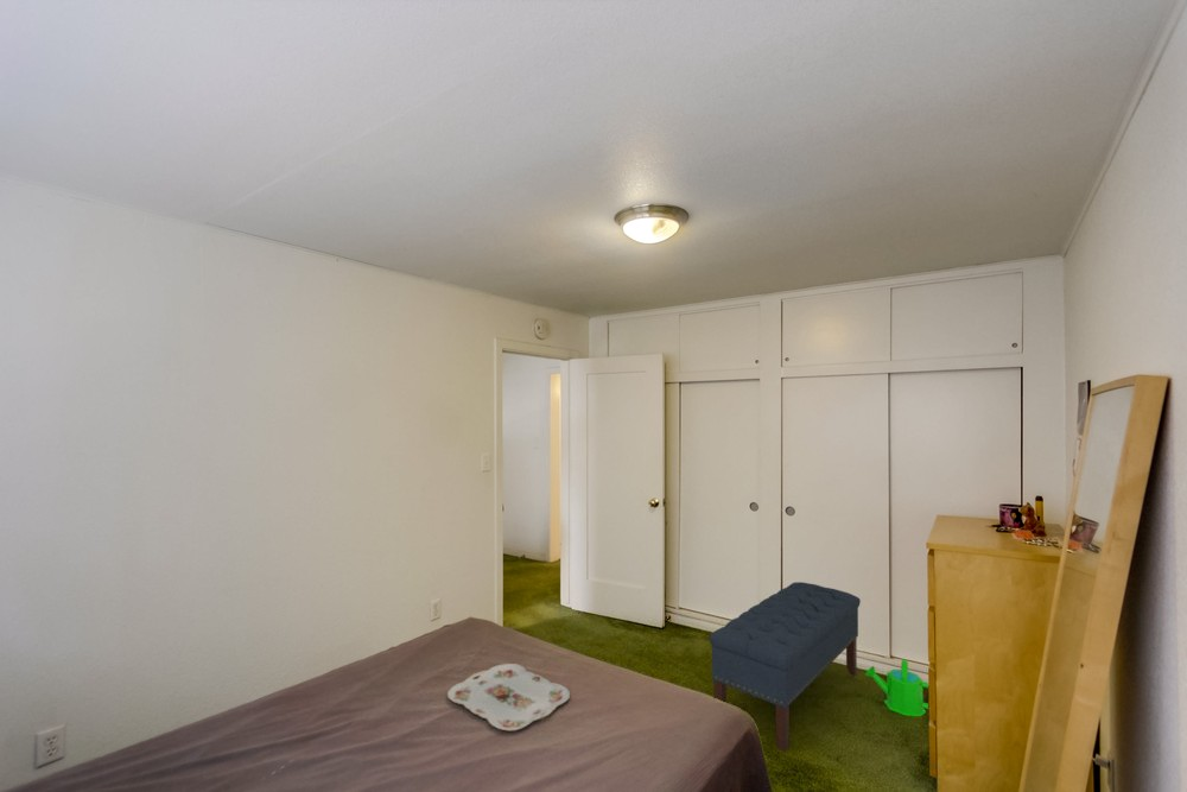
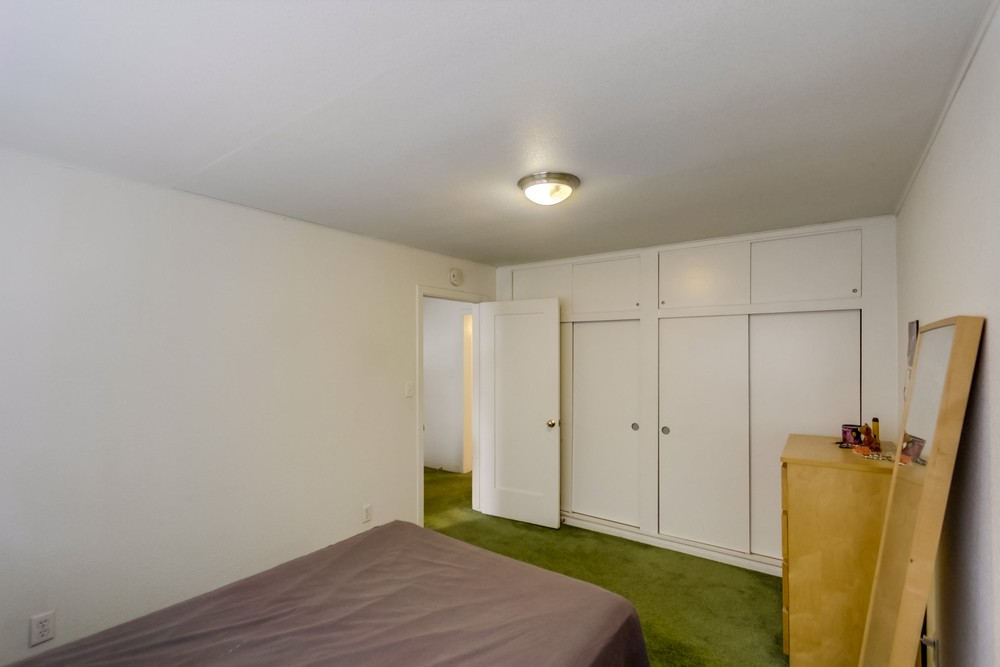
- bench [709,581,862,753]
- watering can [864,658,929,717]
- serving tray [446,663,571,731]
